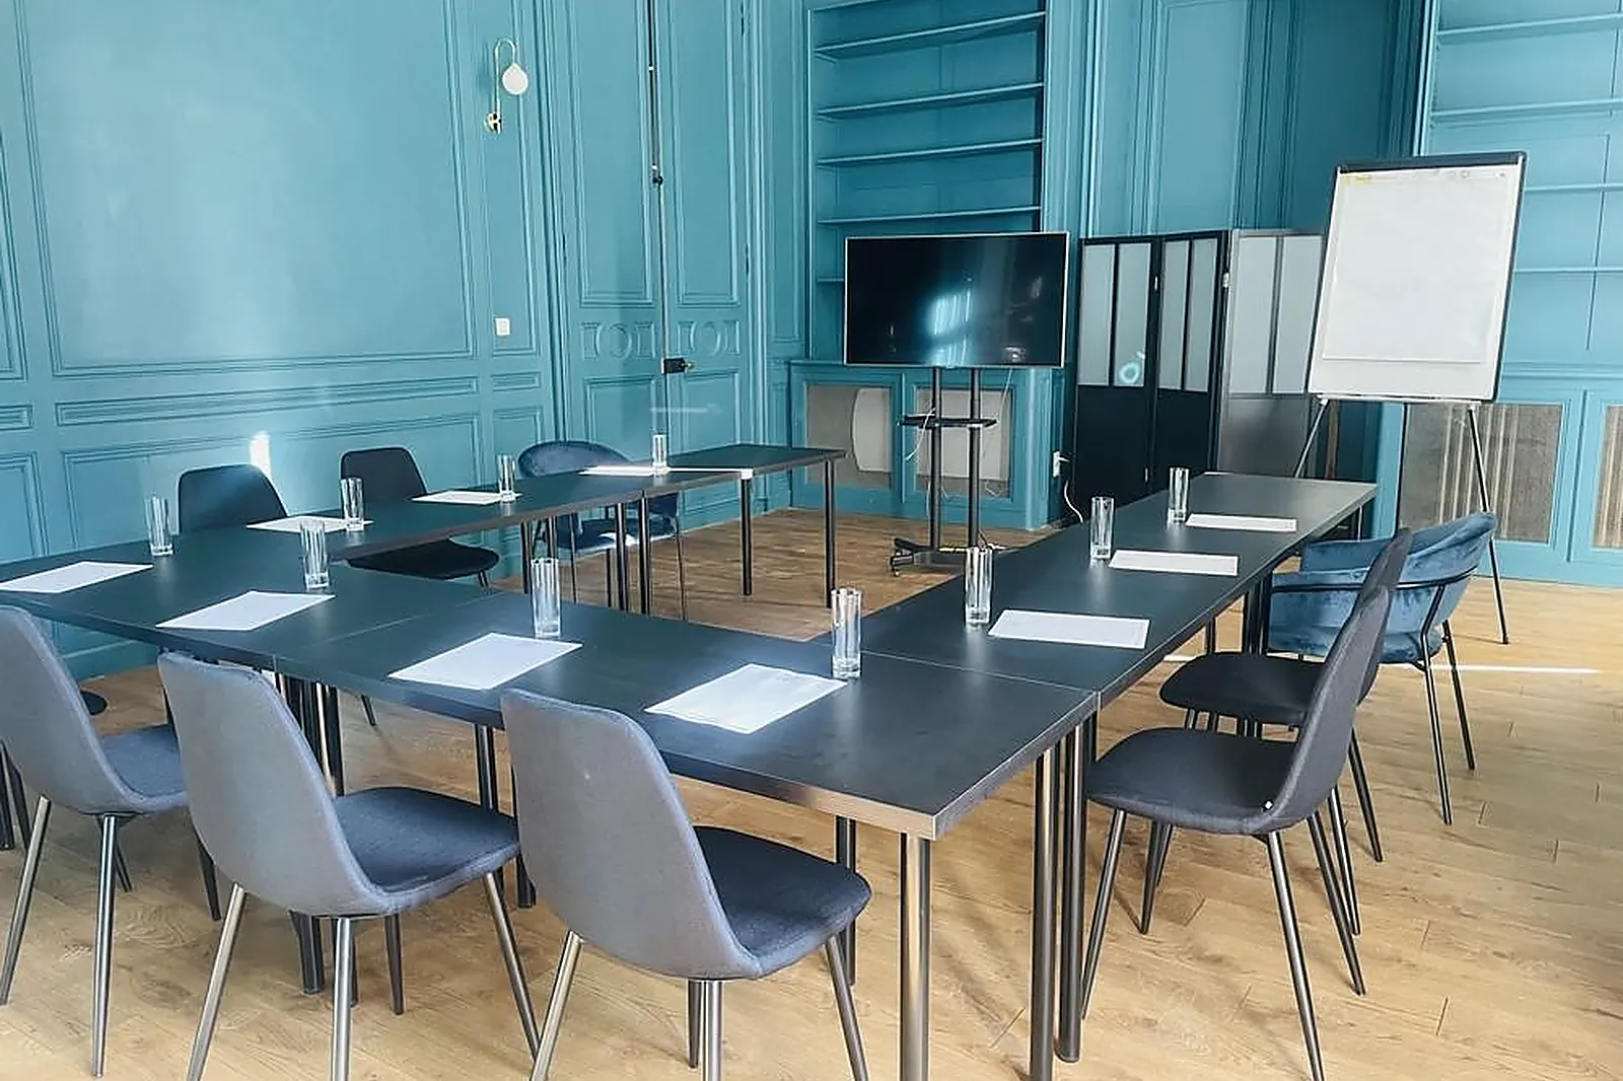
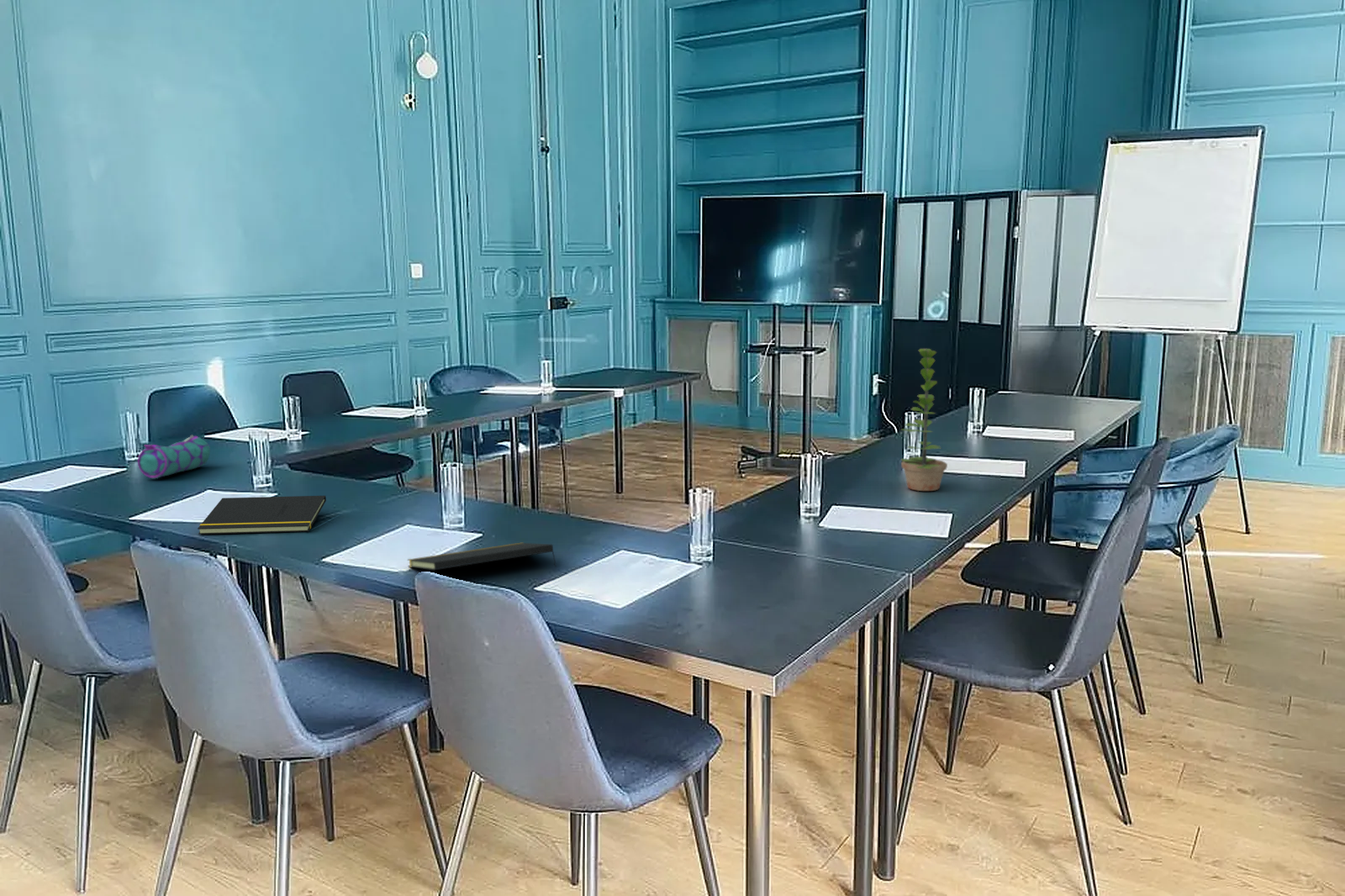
+ notepad [407,542,557,571]
+ notepad [197,495,327,535]
+ plant [899,348,948,492]
+ pencil case [137,435,211,479]
